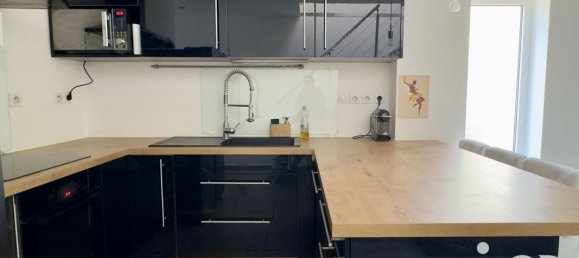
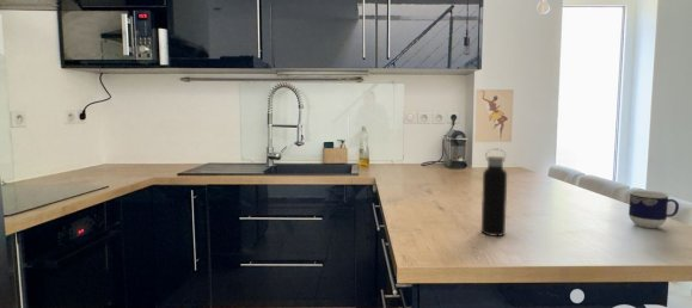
+ water bottle [480,148,508,238]
+ cup [627,189,680,229]
